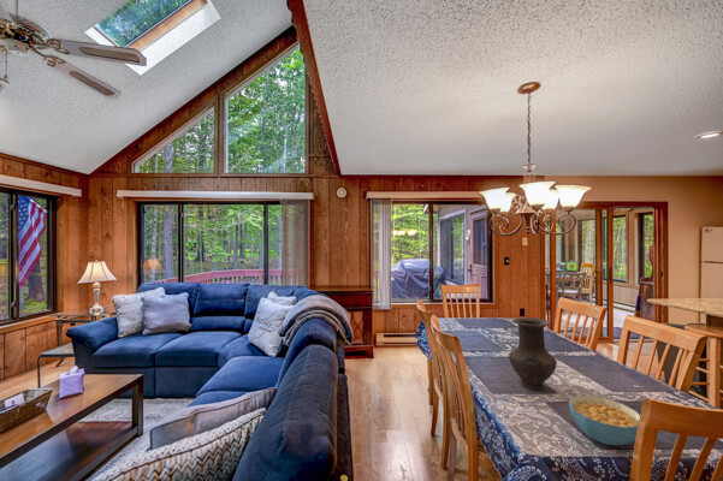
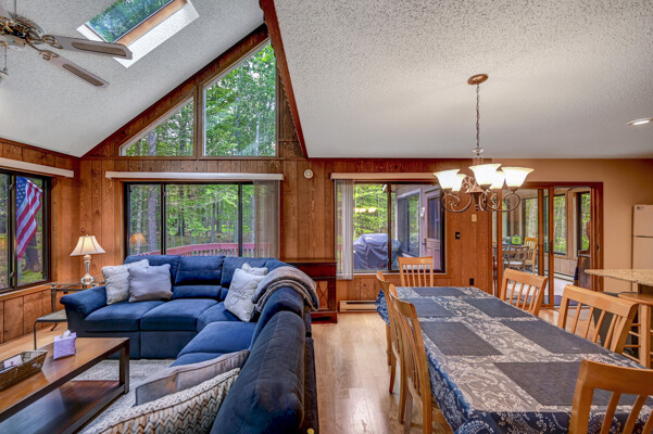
- cereal bowl [568,394,641,446]
- vase [508,316,558,392]
